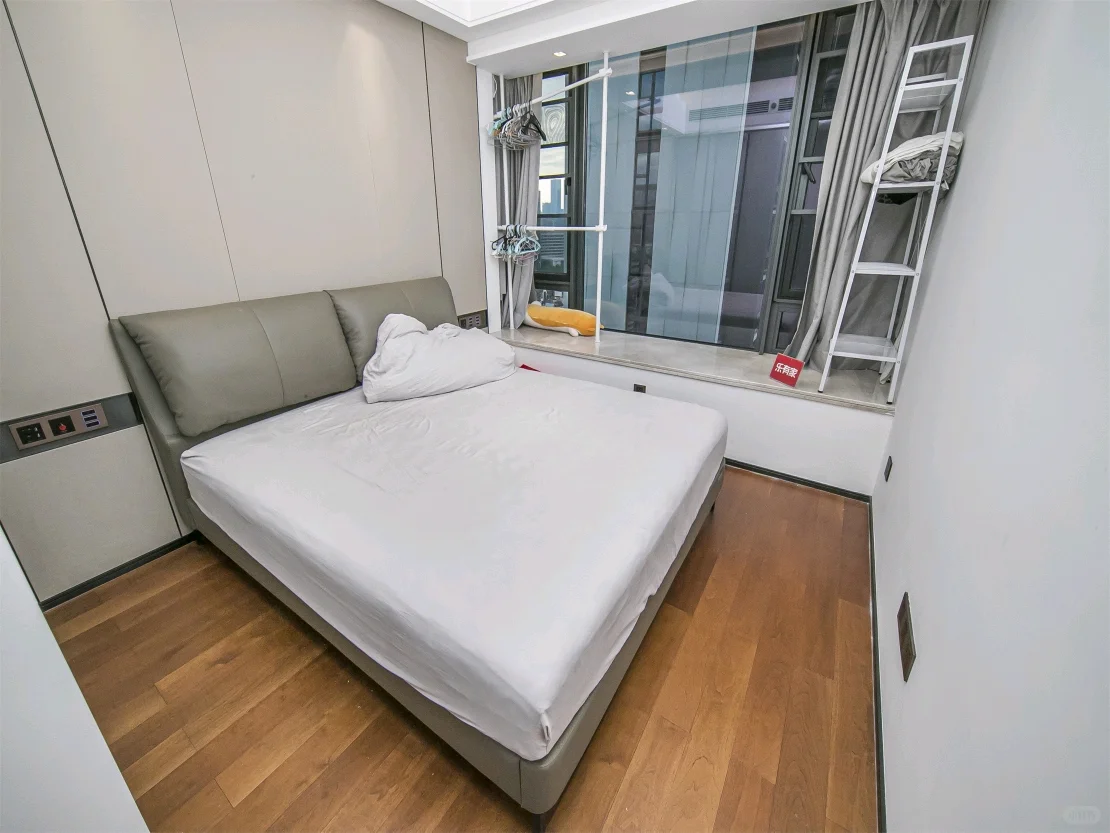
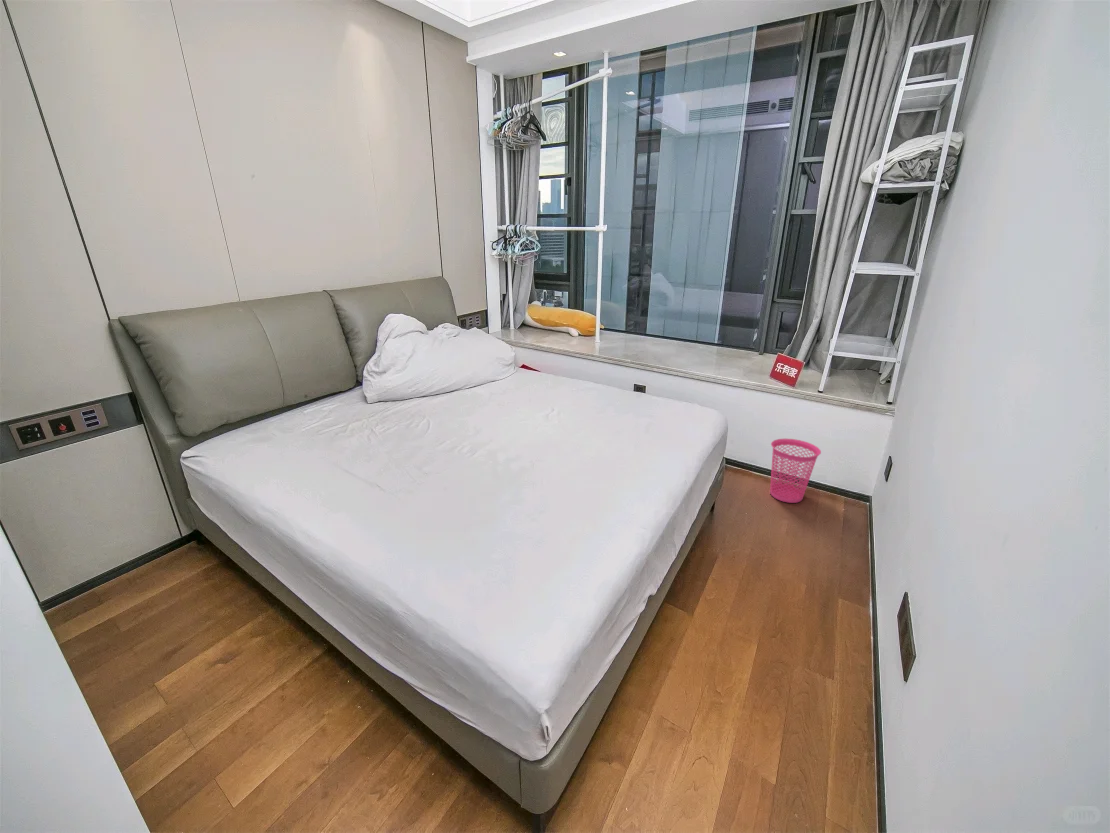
+ waste basket [769,438,822,504]
